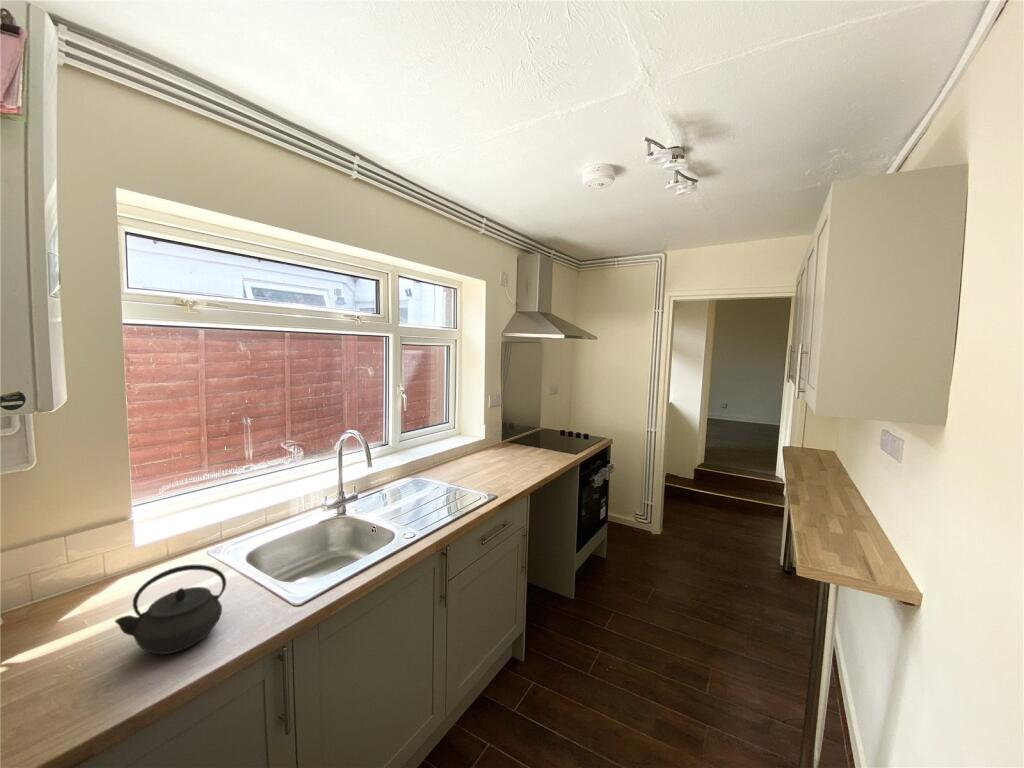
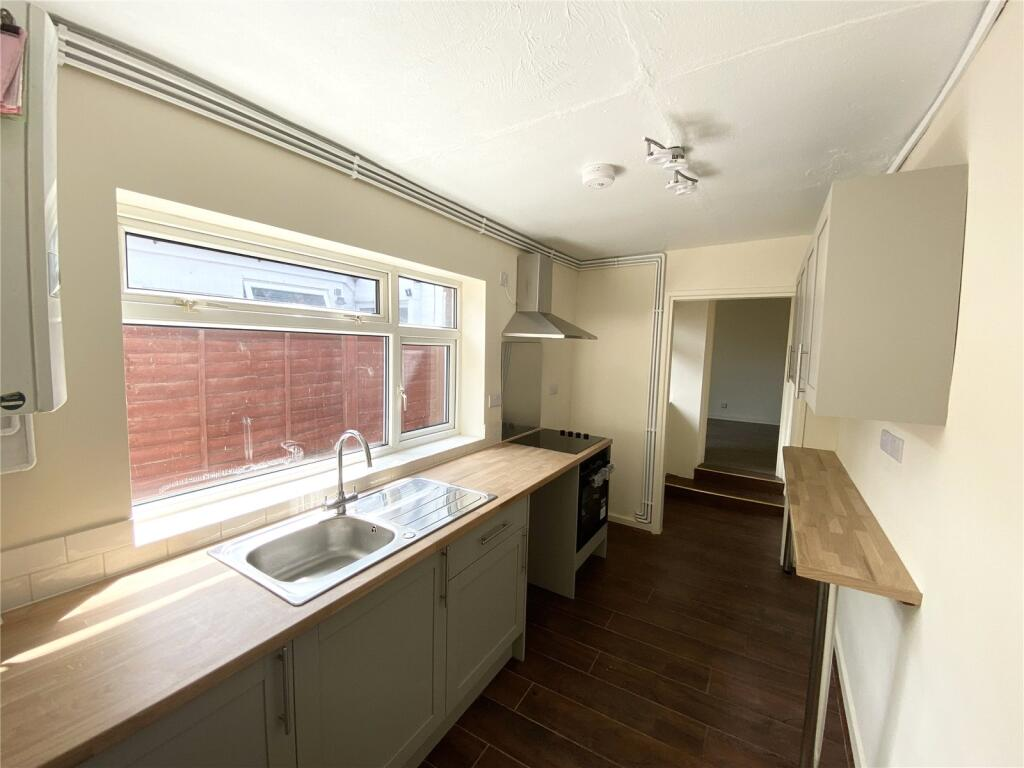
- kettle [114,564,227,655]
